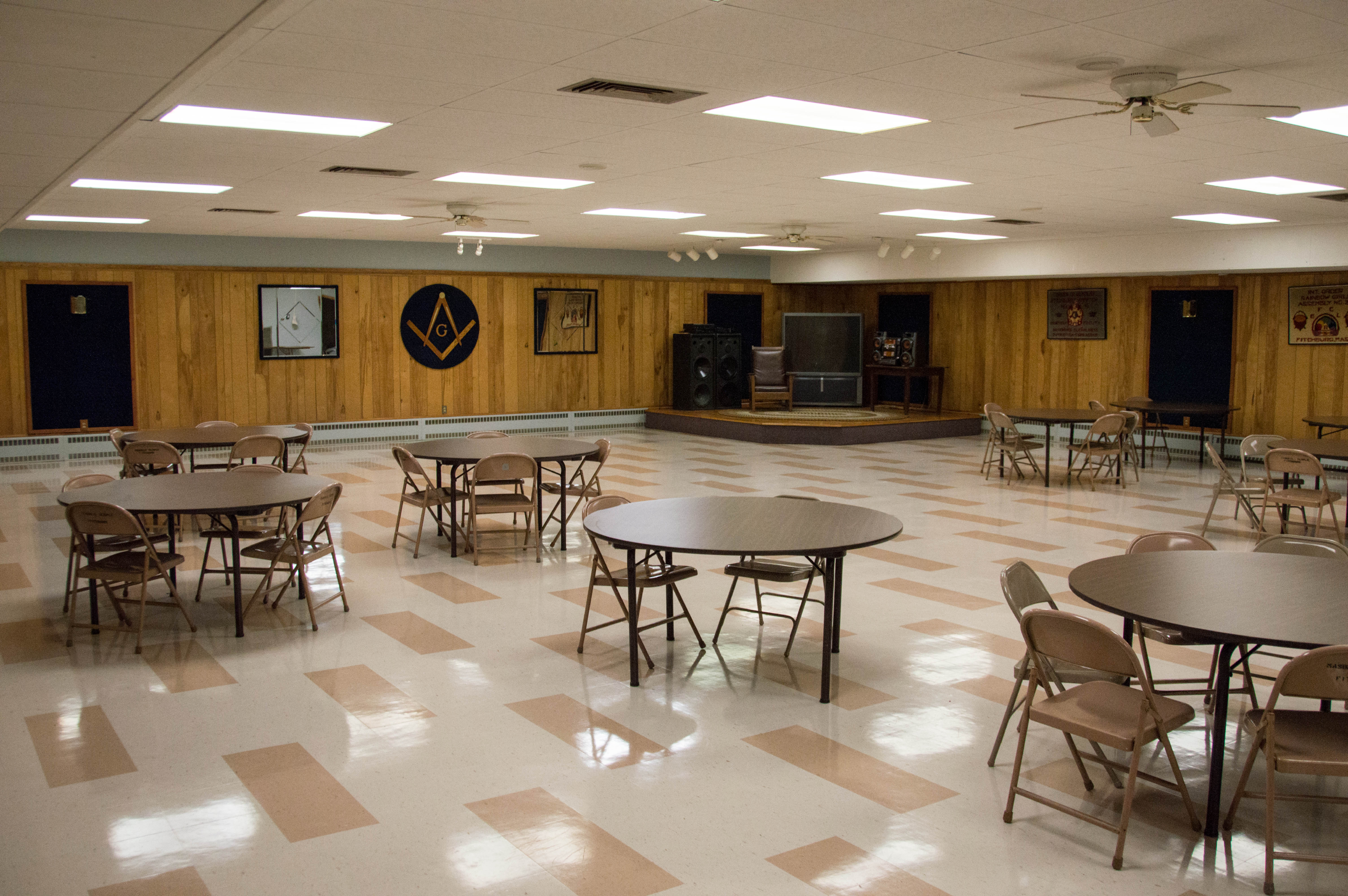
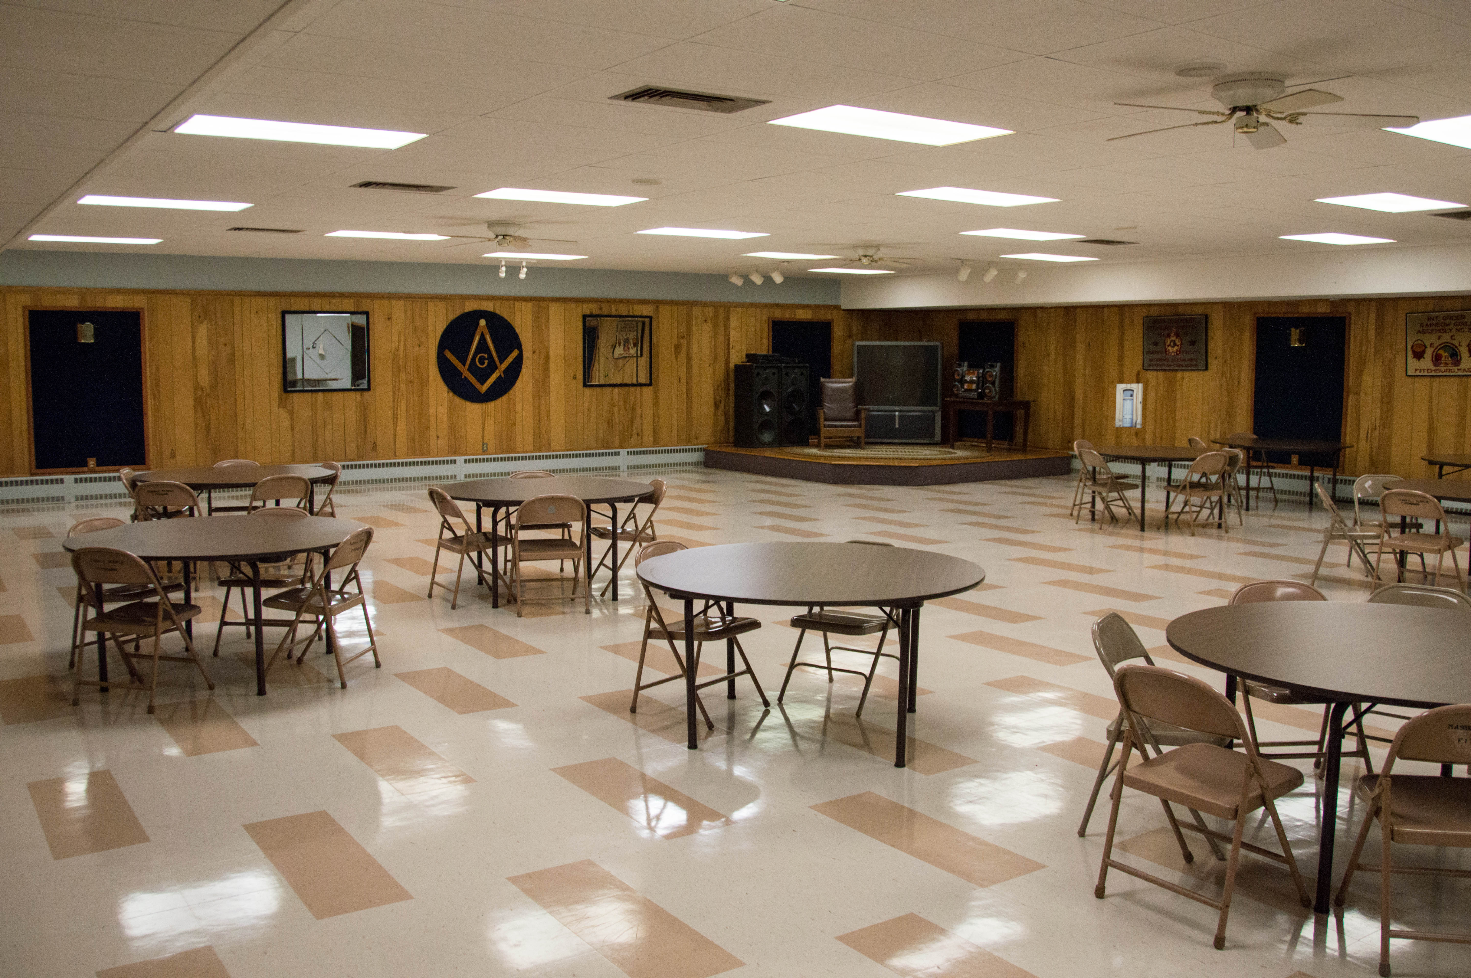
+ wall art [1115,383,1144,428]
